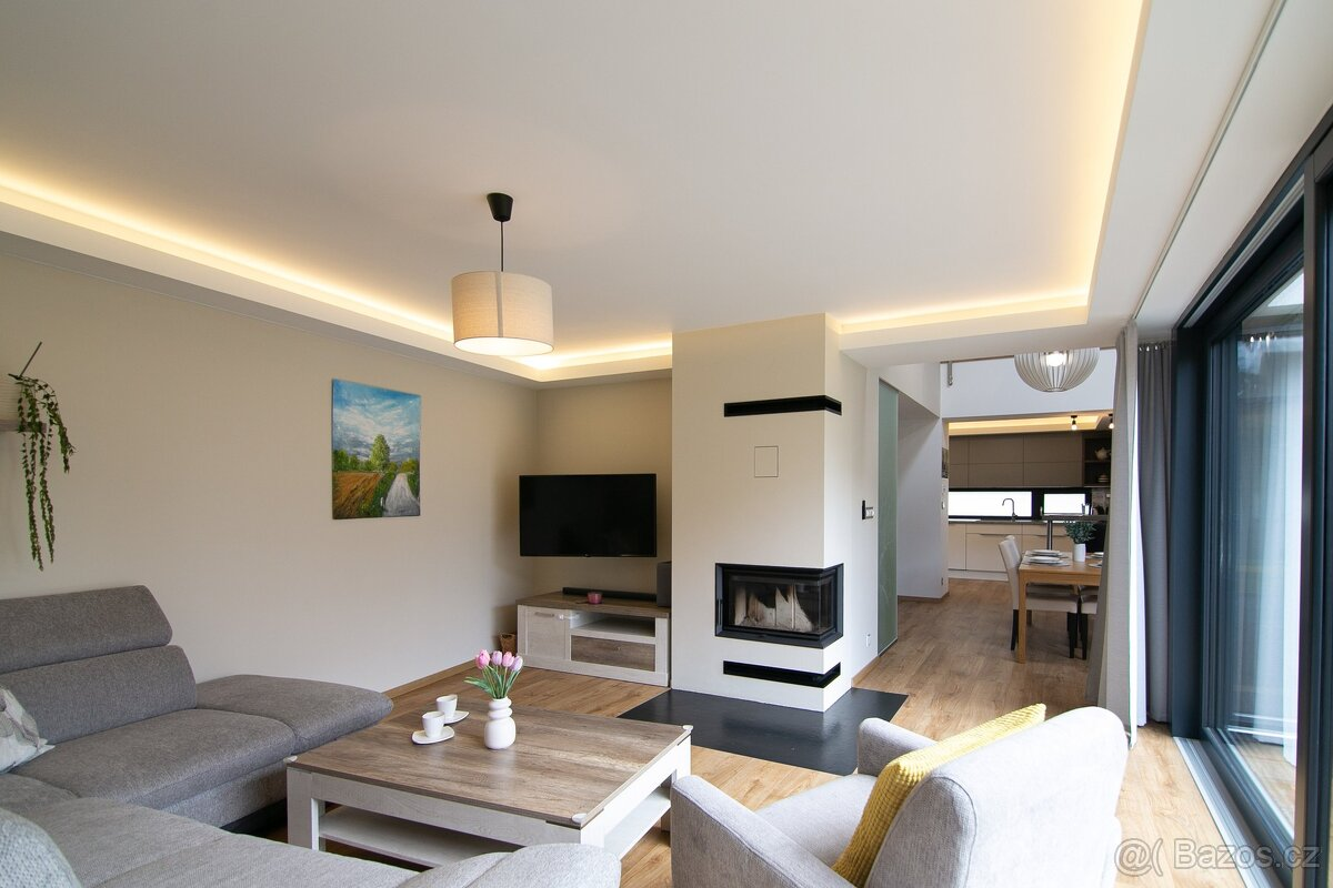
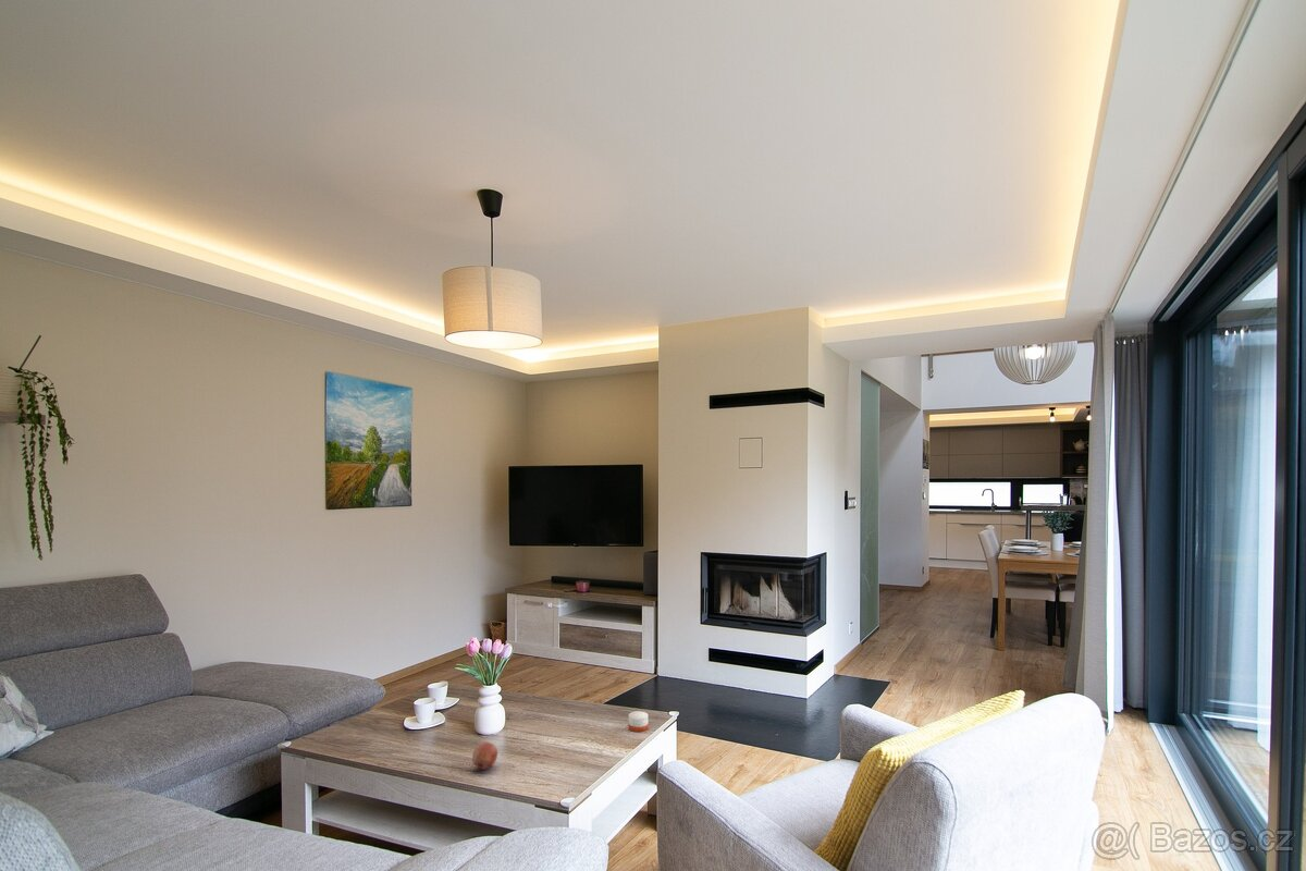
+ candle [628,710,649,733]
+ fruit [471,741,498,771]
